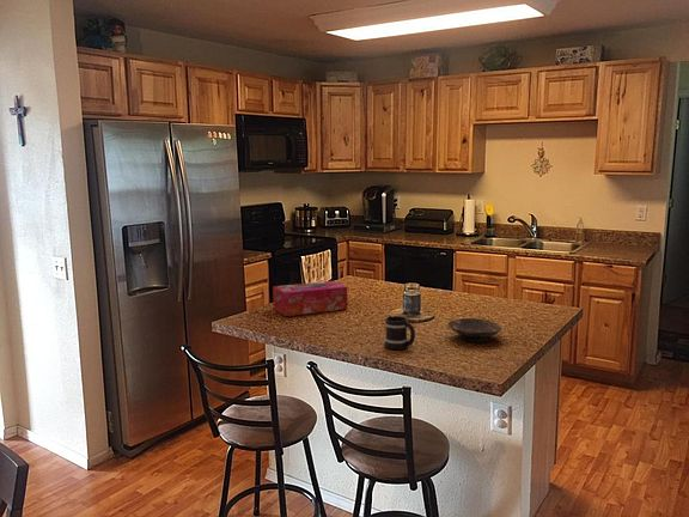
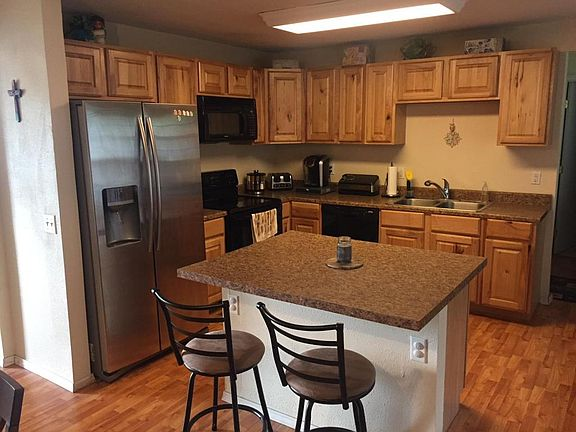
- tissue box [272,280,348,317]
- bowl [447,317,502,343]
- mug [383,315,416,351]
